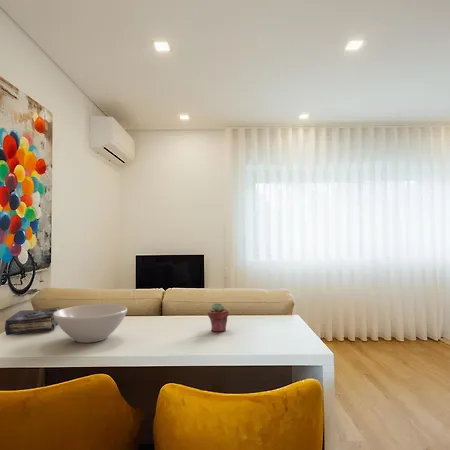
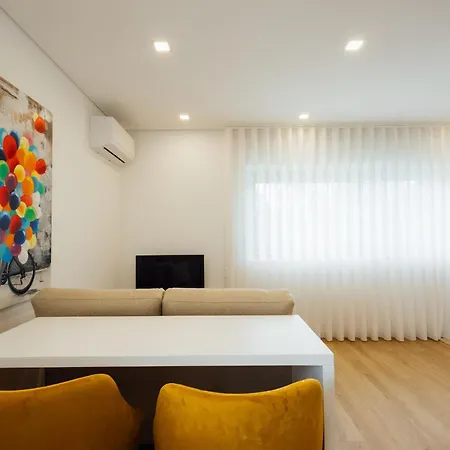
- bowl [53,303,128,344]
- potted succulent [207,302,229,333]
- book [4,306,60,336]
